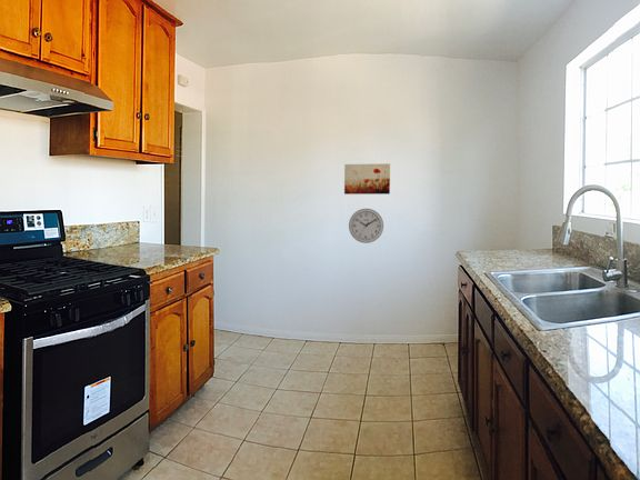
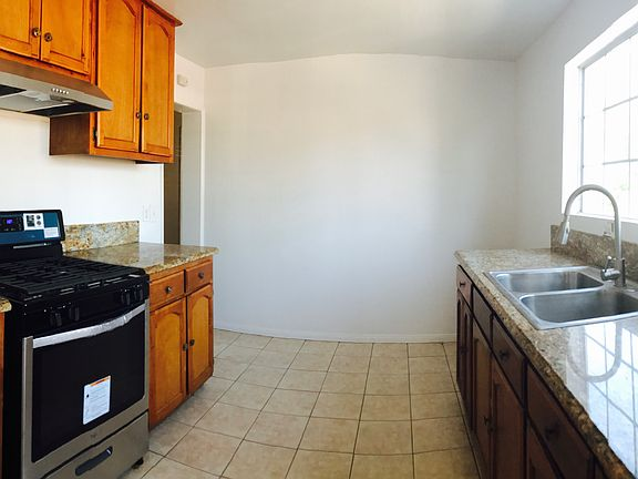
- wall art [343,162,391,196]
- wall clock [348,208,384,244]
